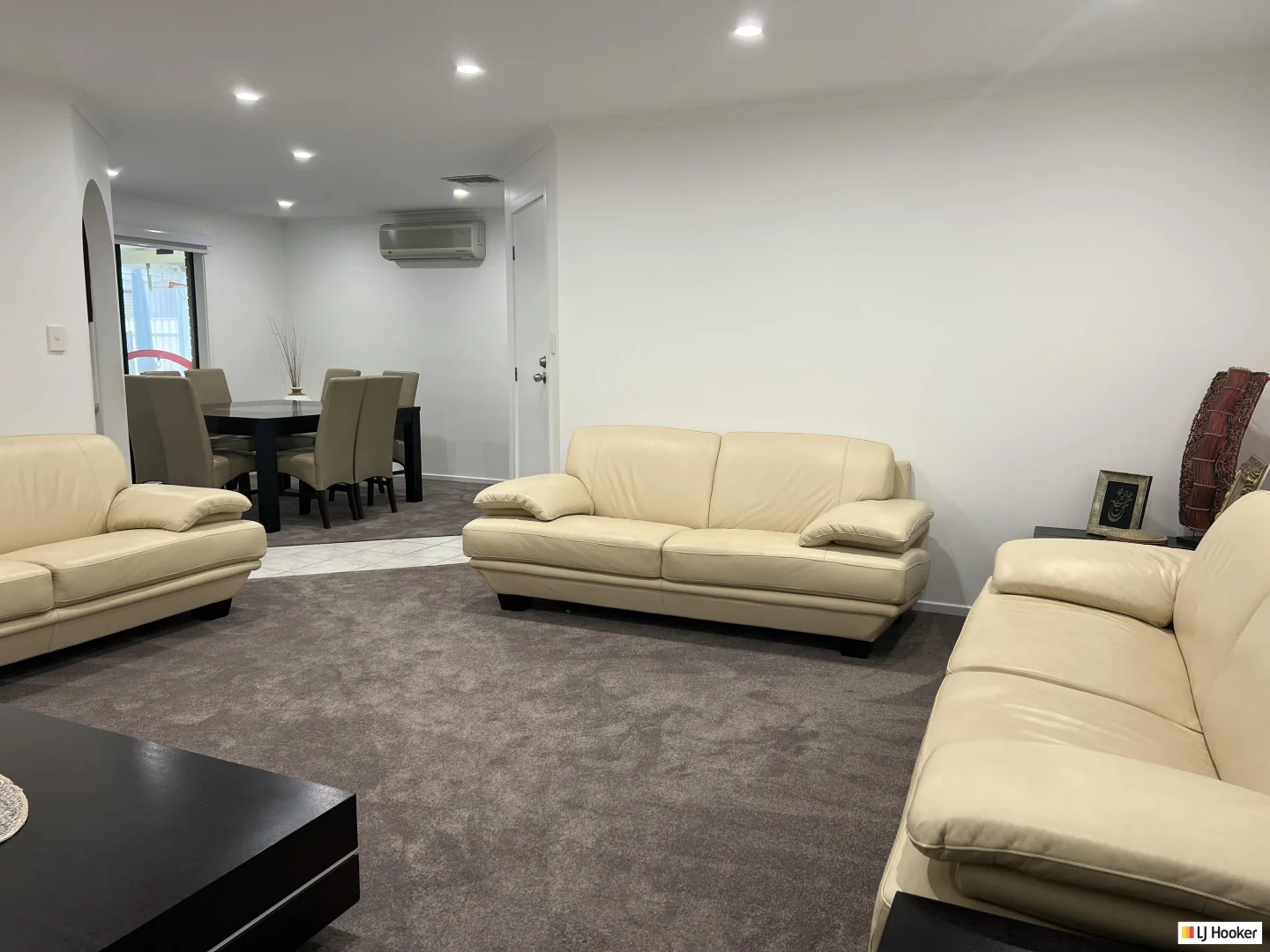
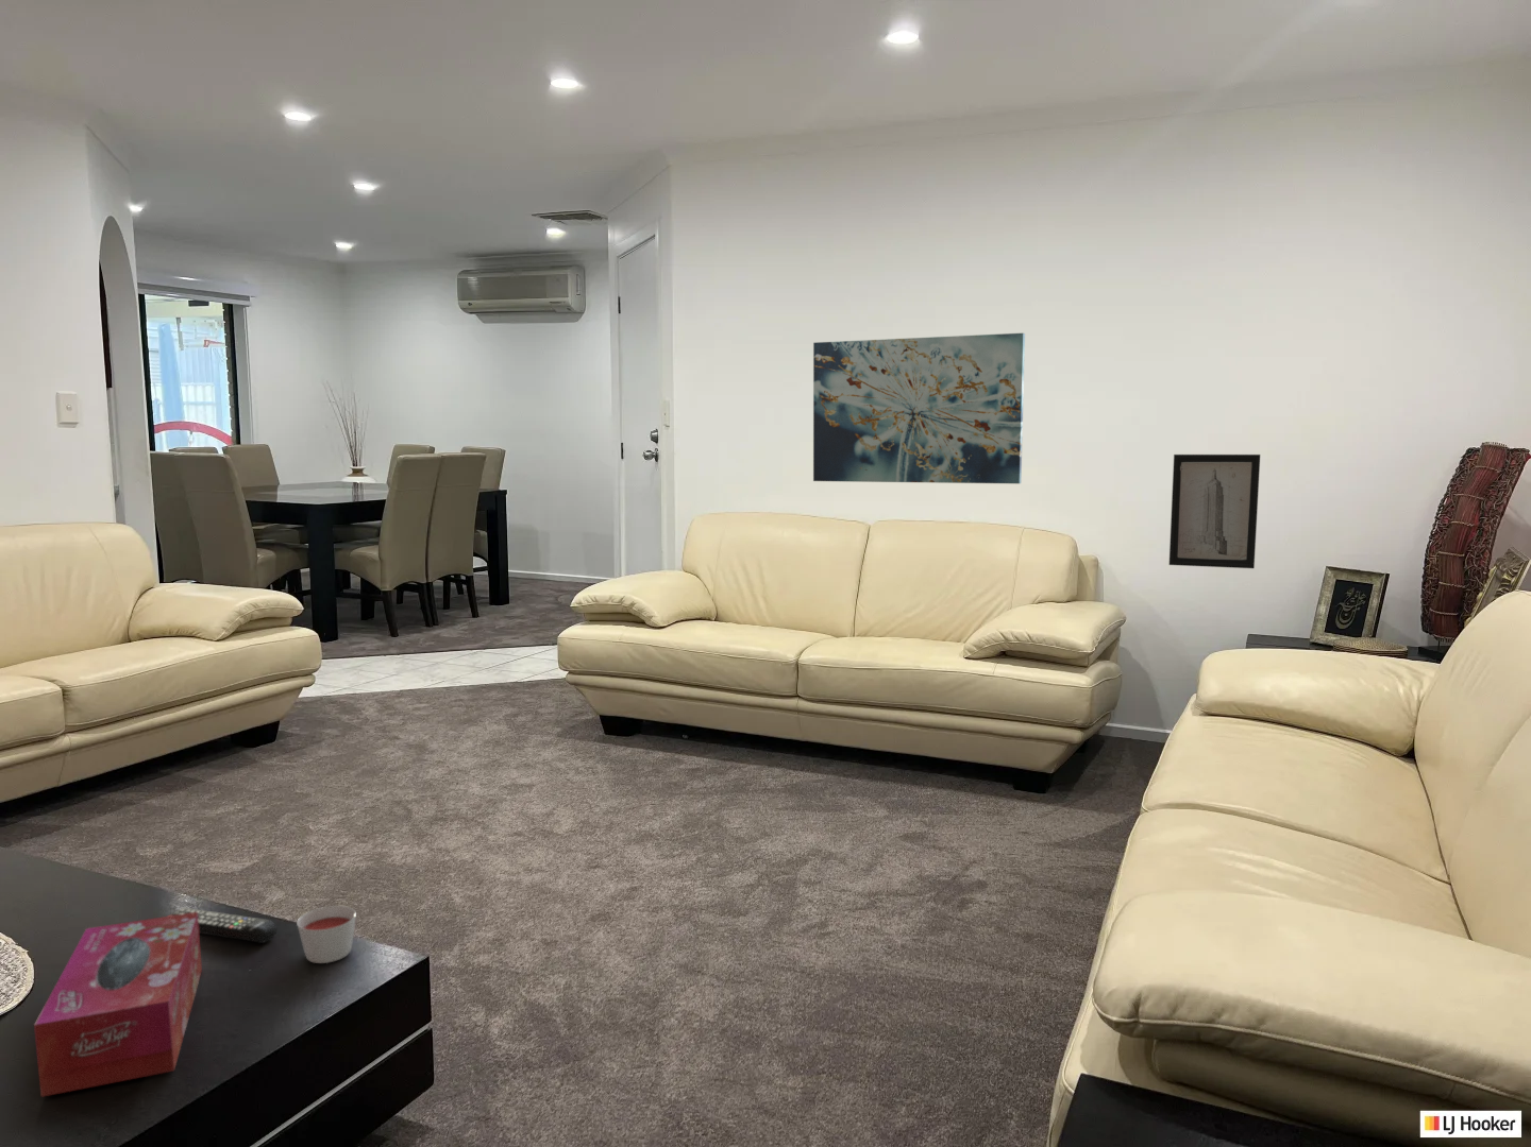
+ candle [295,905,357,964]
+ remote control [166,906,278,945]
+ tissue box [33,912,203,1098]
+ wall art [1168,453,1261,569]
+ wall art [813,333,1026,484]
